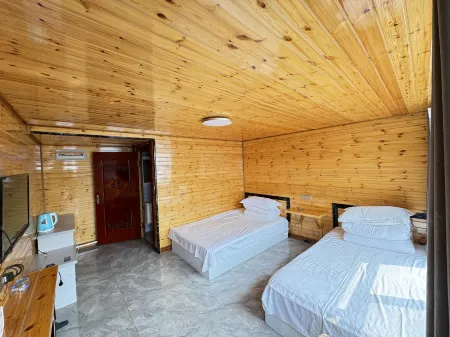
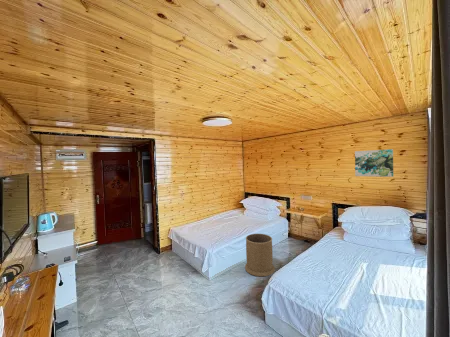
+ trash can [244,233,276,277]
+ wall art [354,148,394,178]
